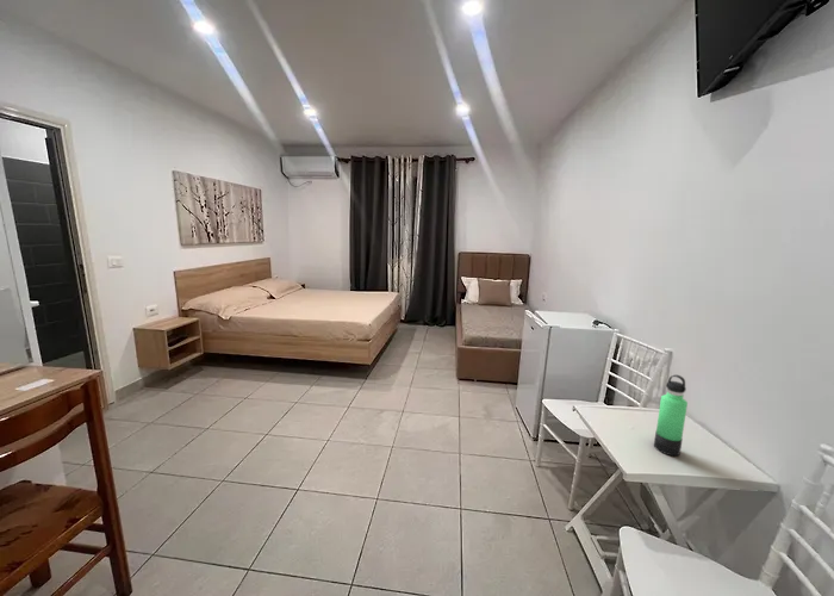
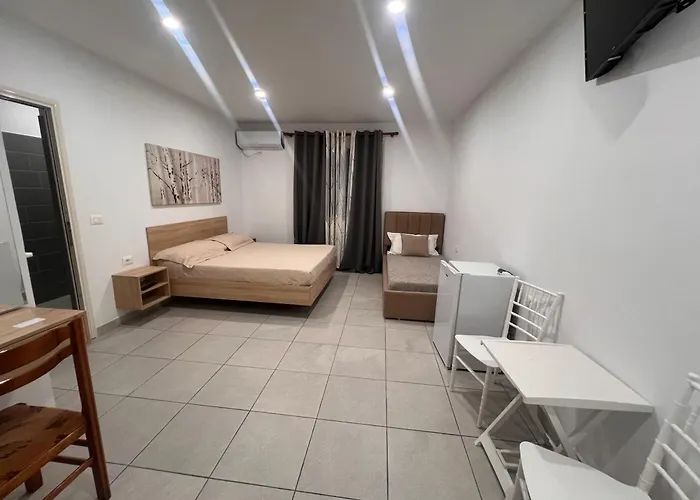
- thermos bottle [653,374,689,457]
